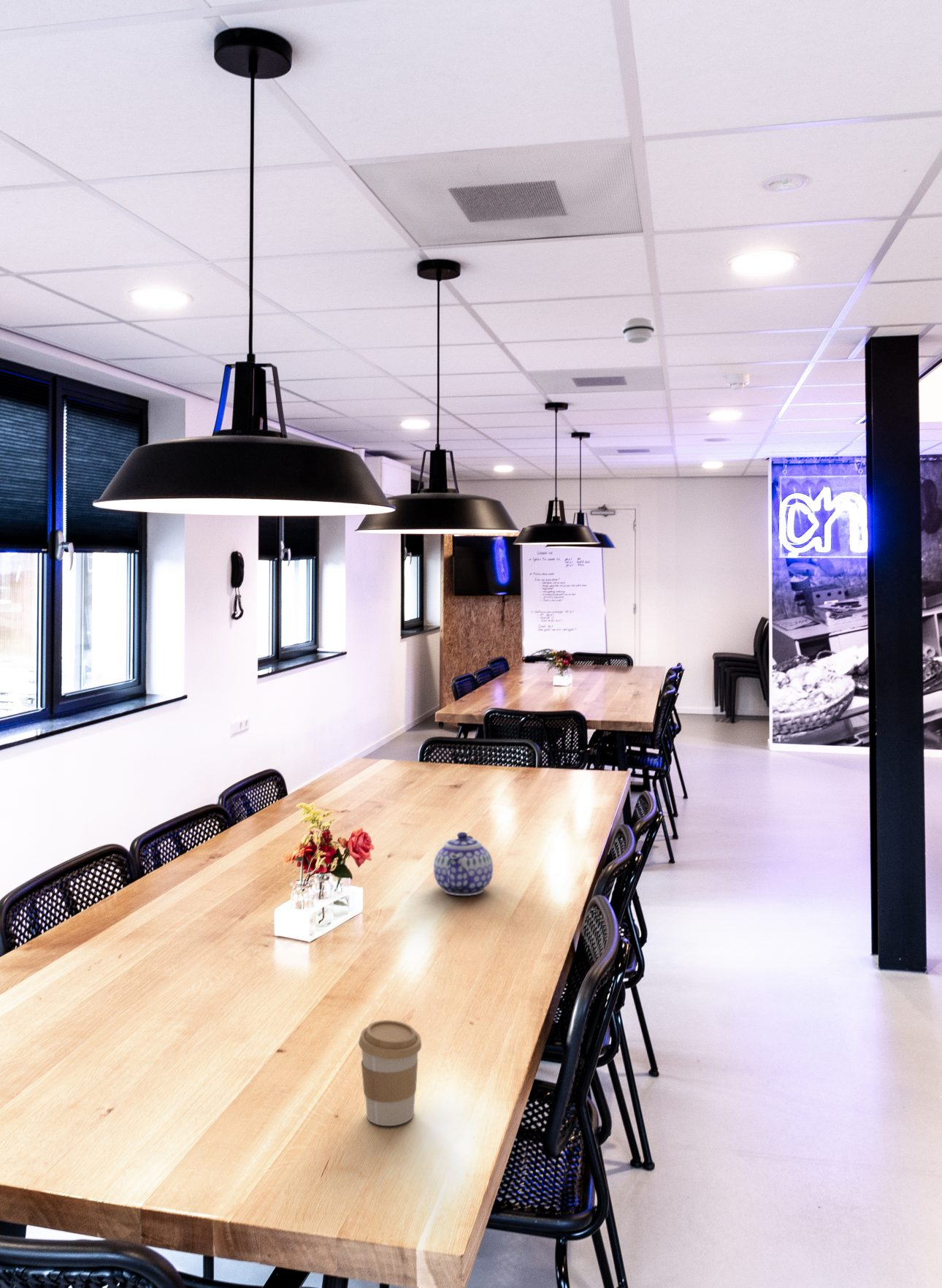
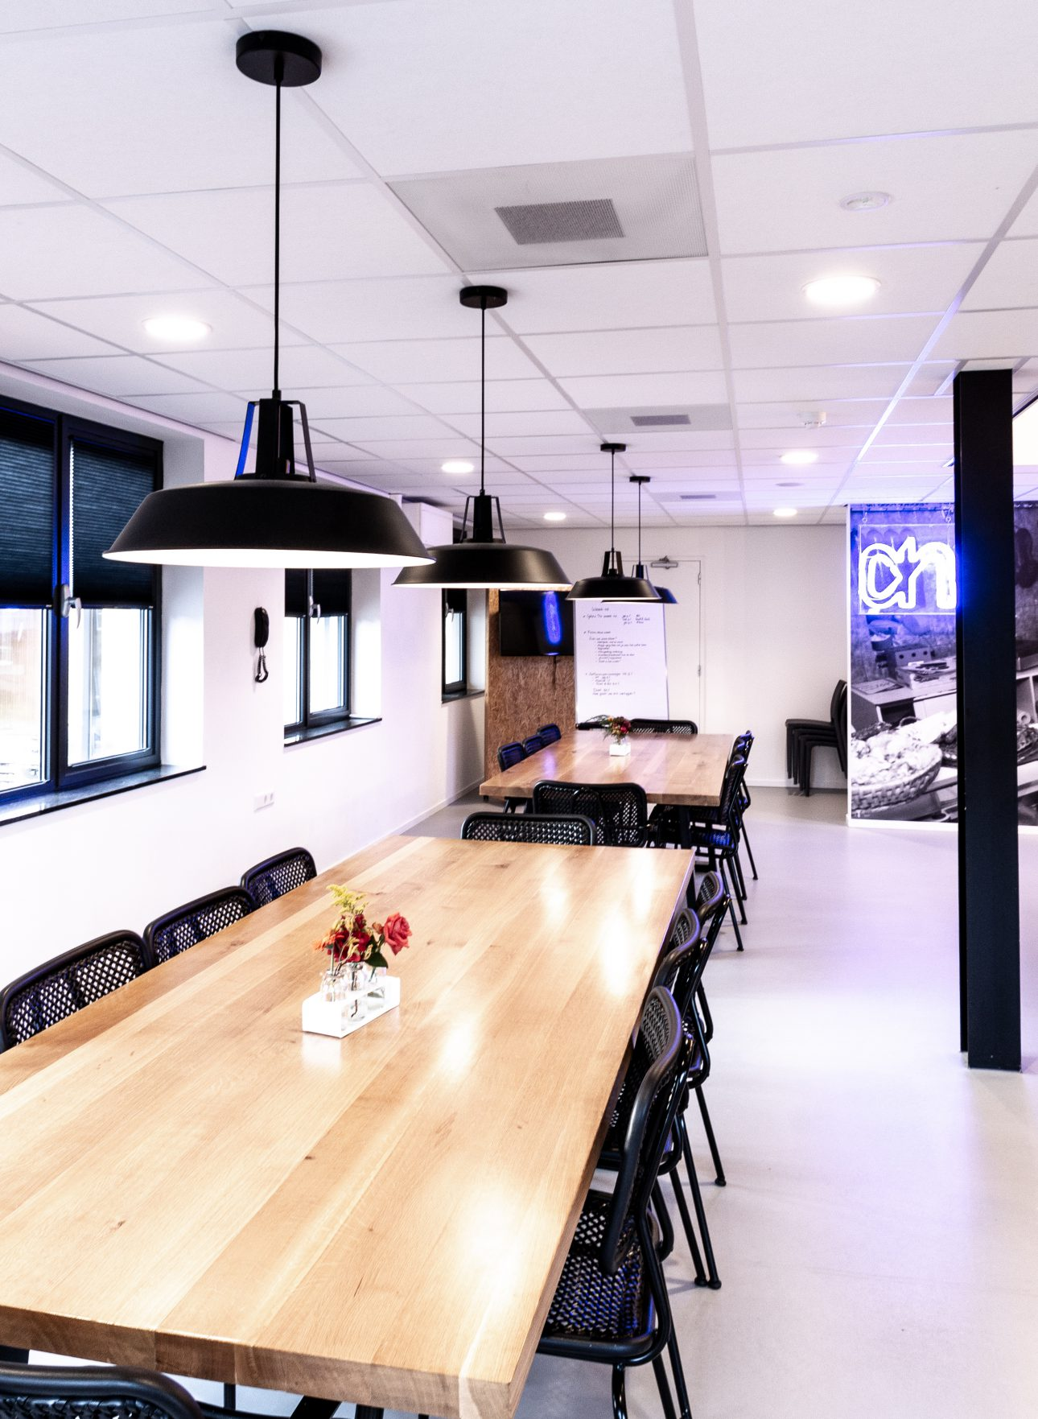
- teapot [433,831,494,896]
- coffee cup [358,1019,422,1127]
- smoke detector [621,316,655,344]
